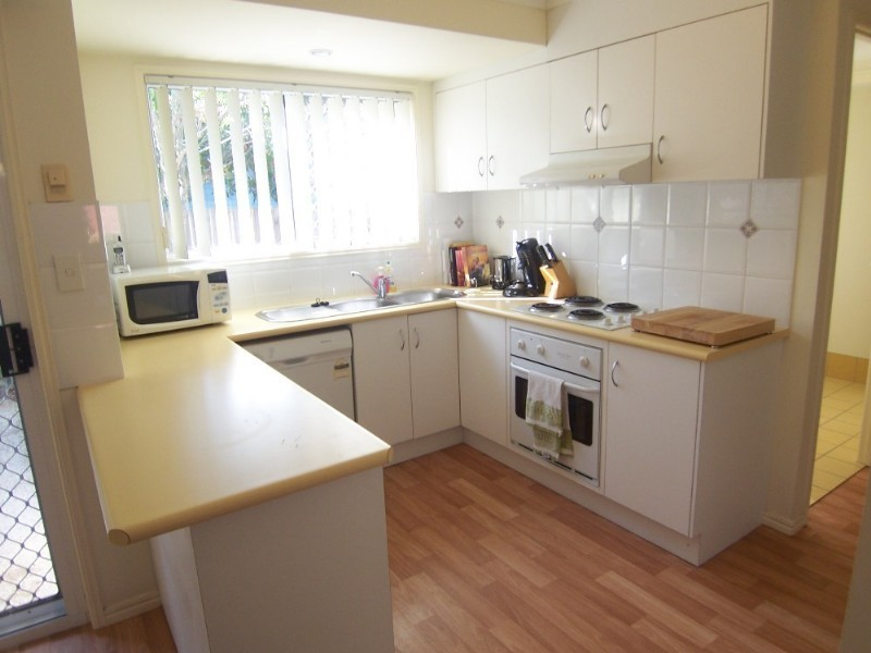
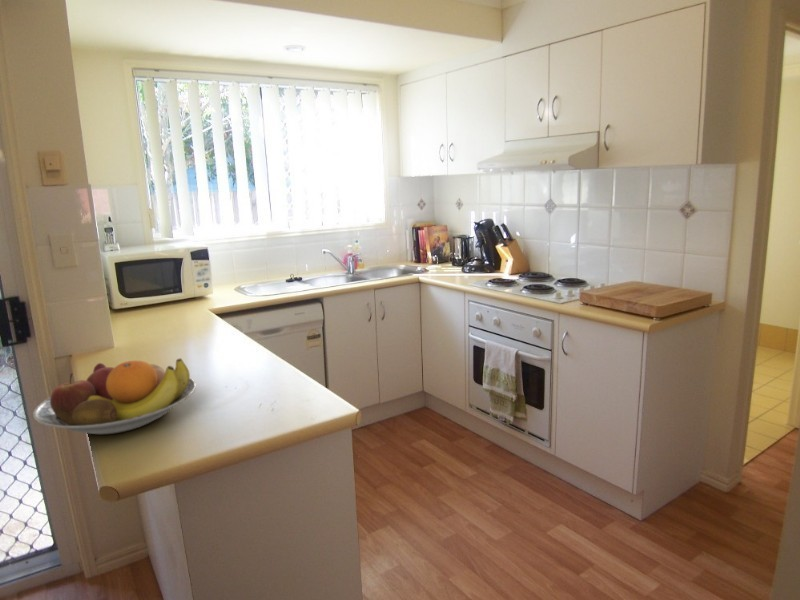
+ fruit bowl [32,357,197,435]
